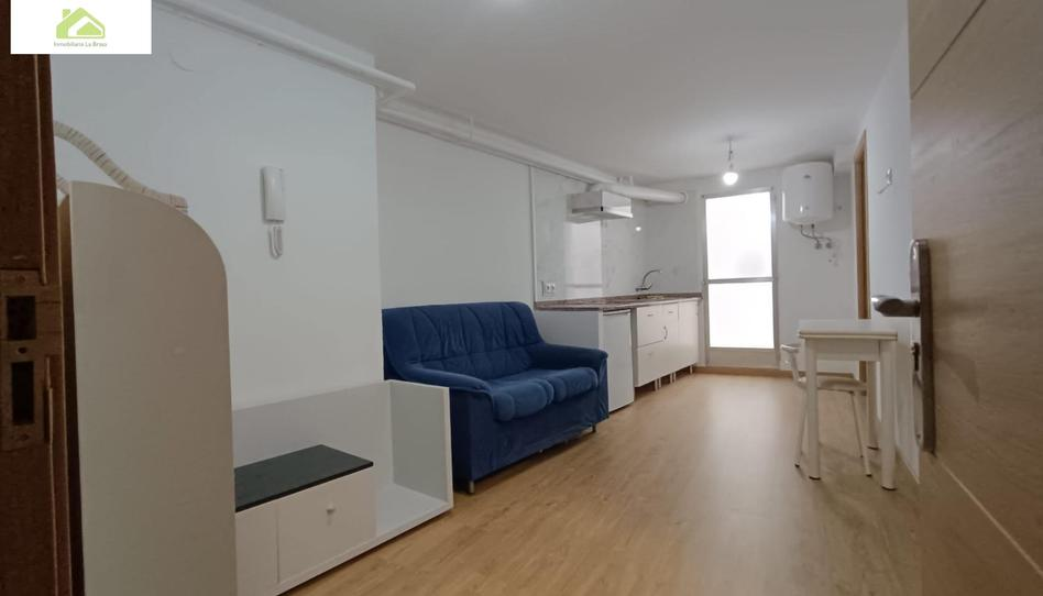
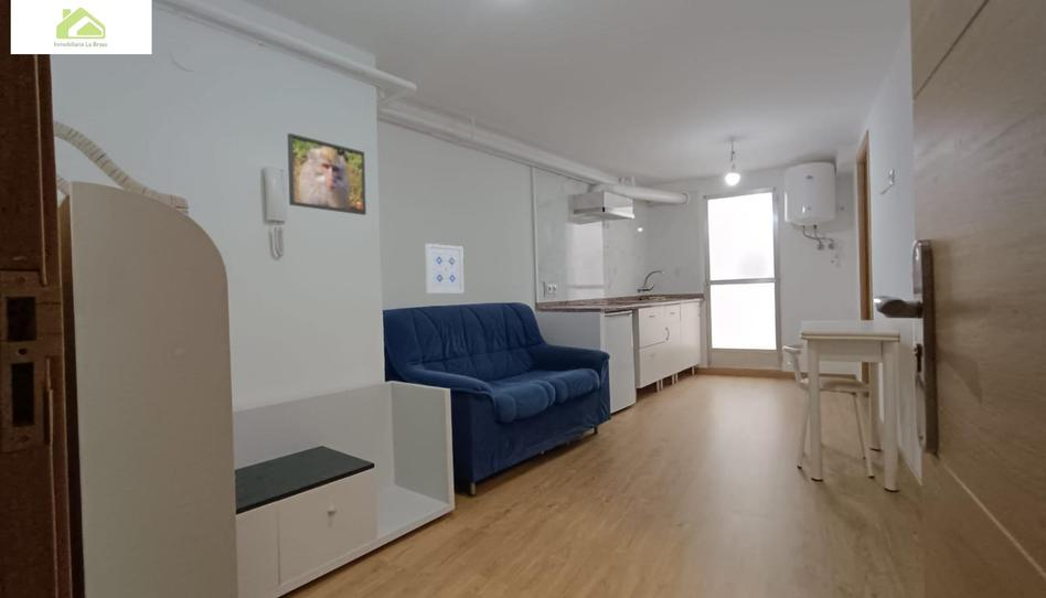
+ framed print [287,132,367,216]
+ wall art [425,243,465,295]
